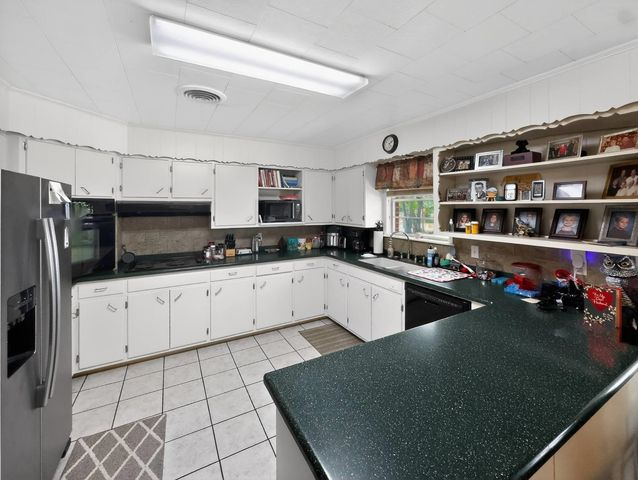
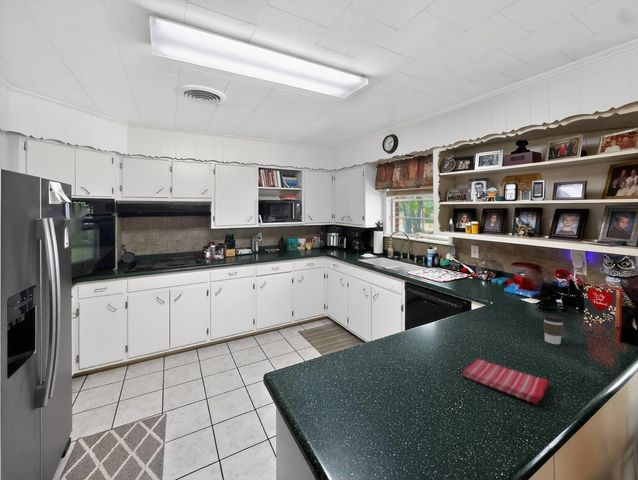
+ dish towel [460,358,550,405]
+ coffee cup [542,313,565,345]
